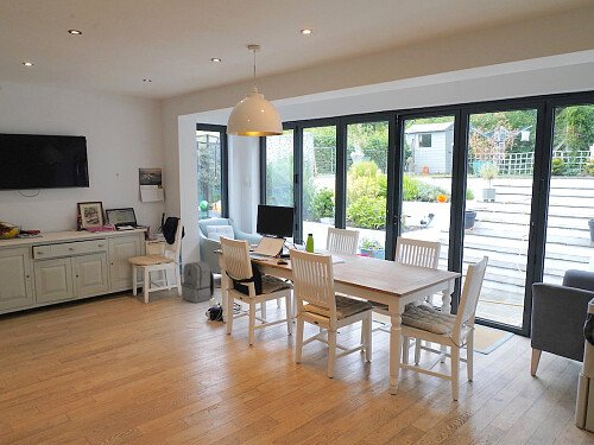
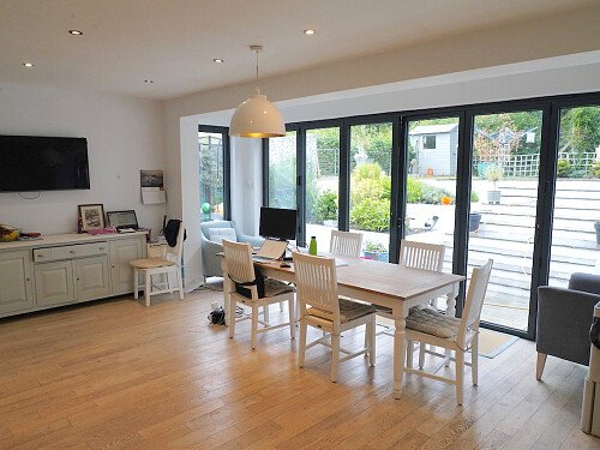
- backpack [181,260,216,304]
